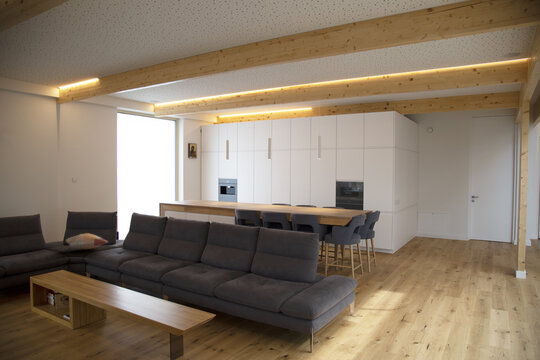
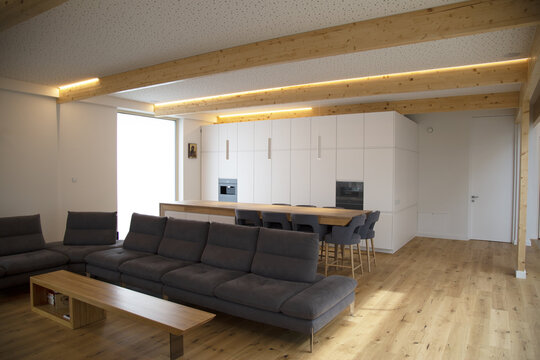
- decorative pillow [65,232,109,251]
